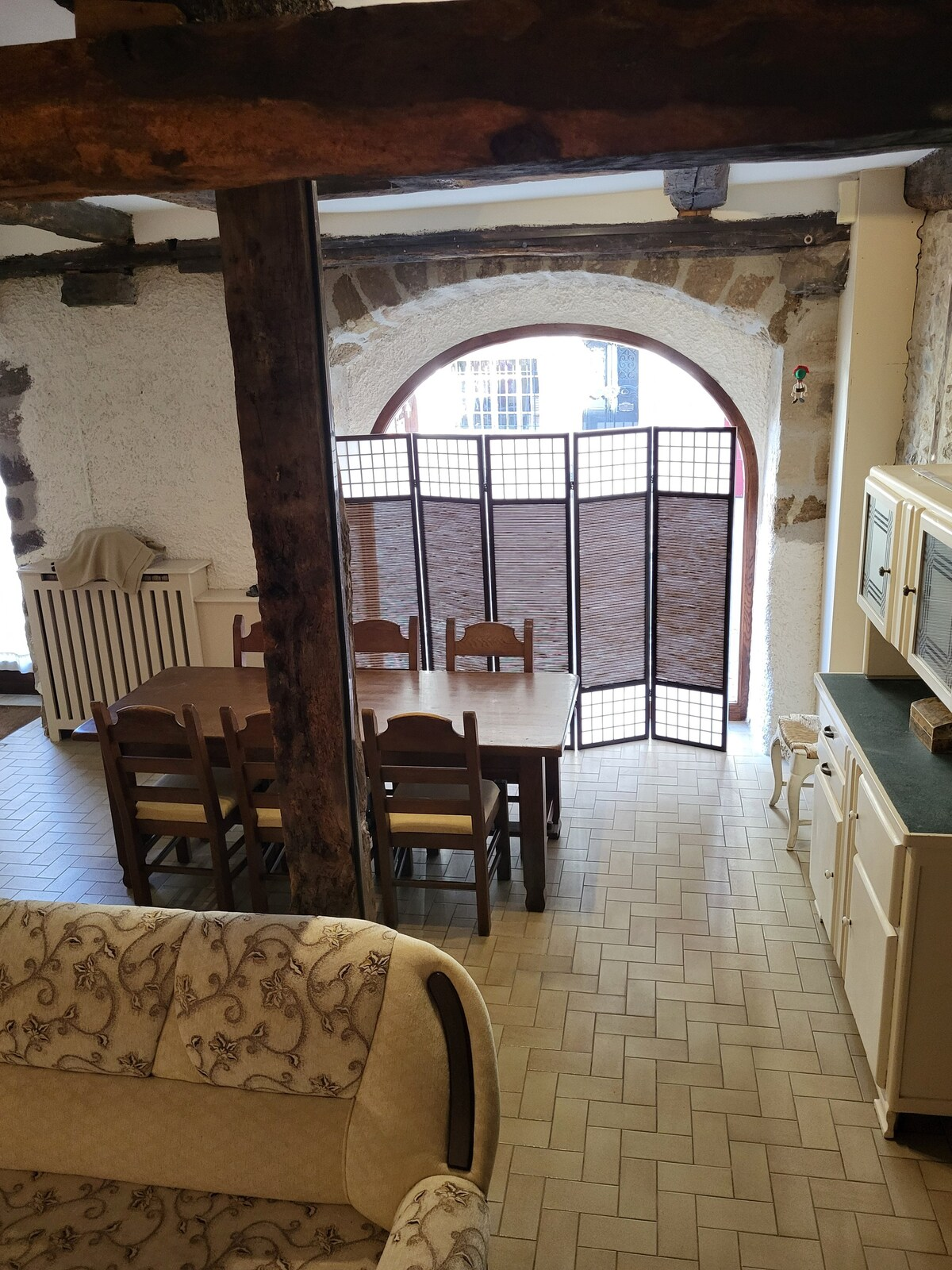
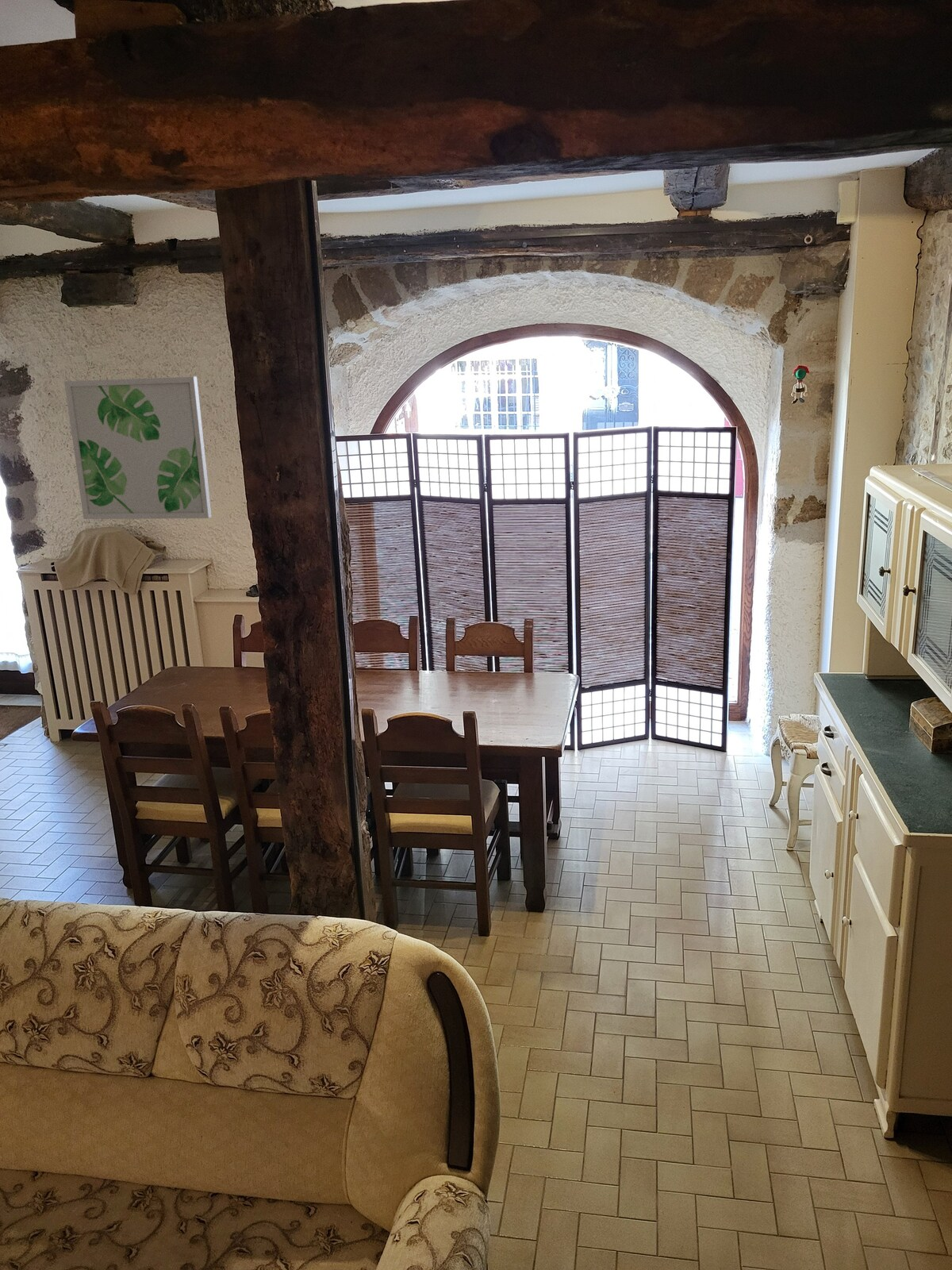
+ wall art [63,375,213,520]
